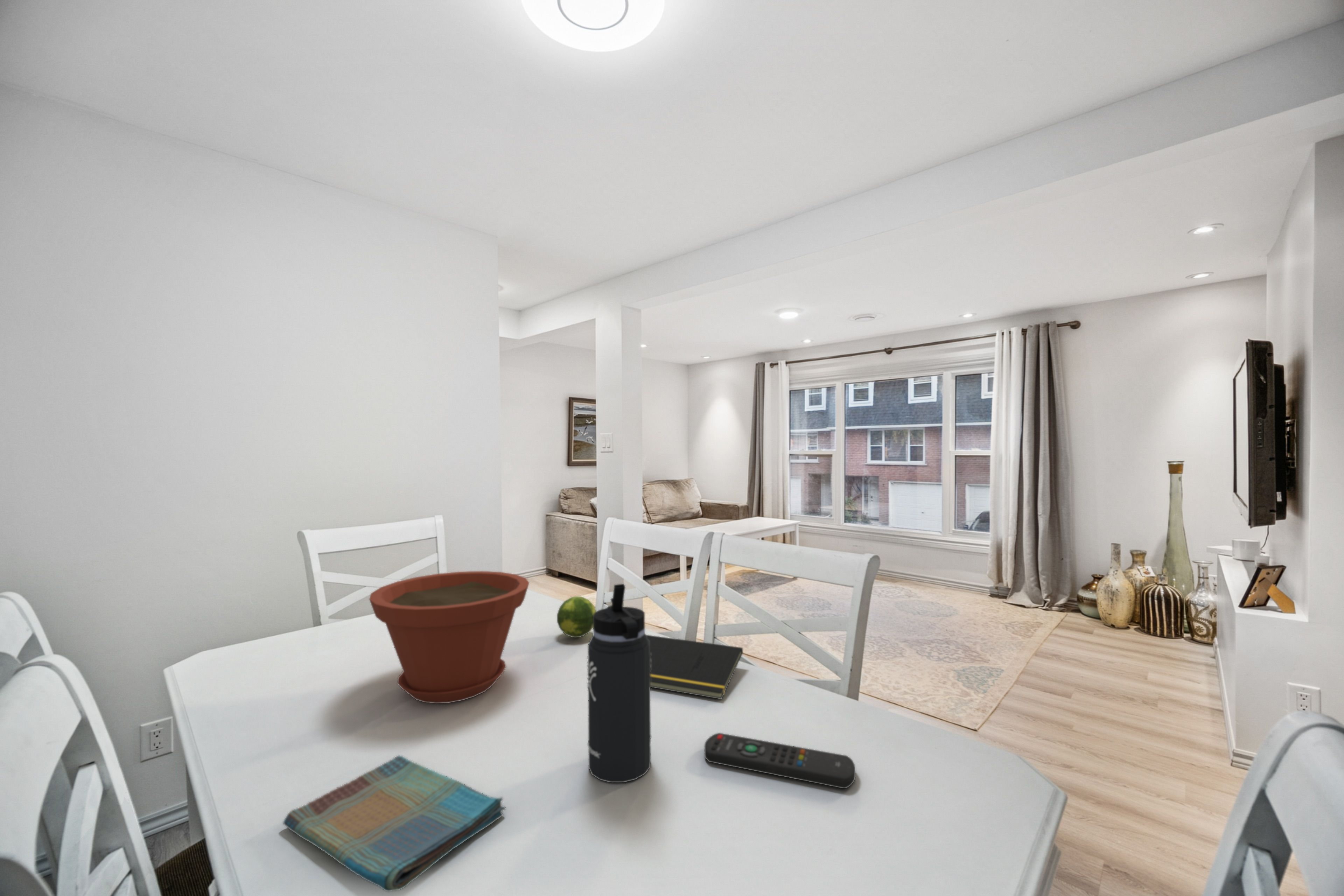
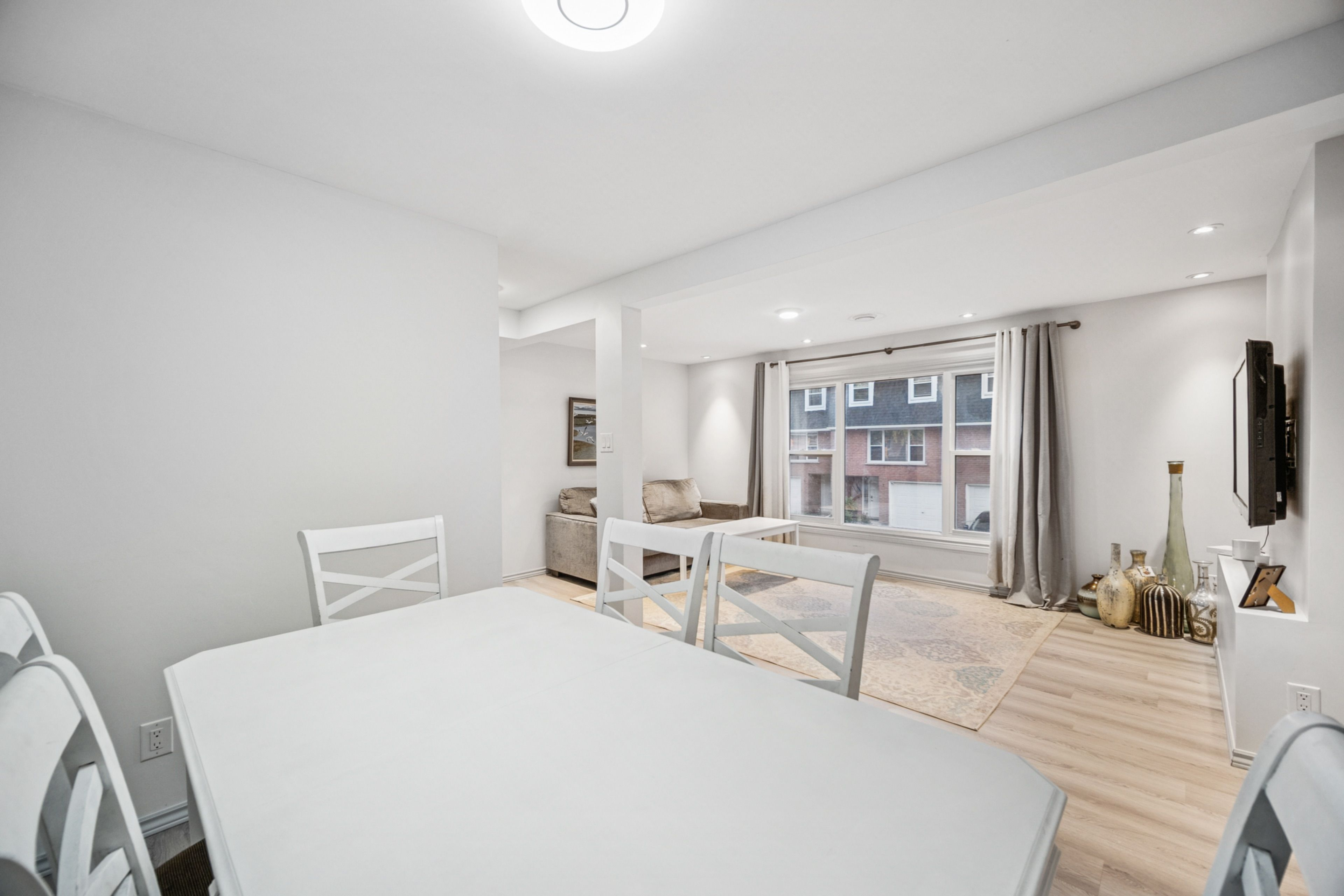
- plant pot [369,570,530,704]
- remote control [704,733,856,789]
- fruit [556,596,596,638]
- thermos bottle [587,583,652,783]
- dish towel [283,755,506,892]
- notepad [647,635,743,700]
